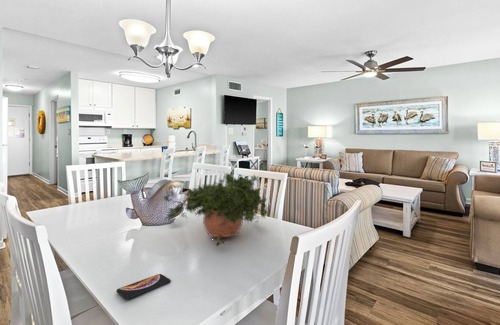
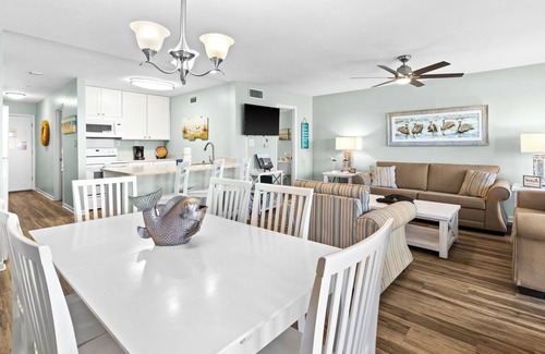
- smartphone [115,273,172,300]
- potted plant [165,172,270,247]
